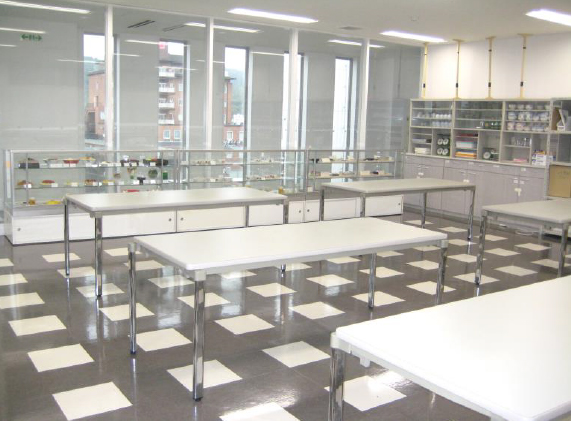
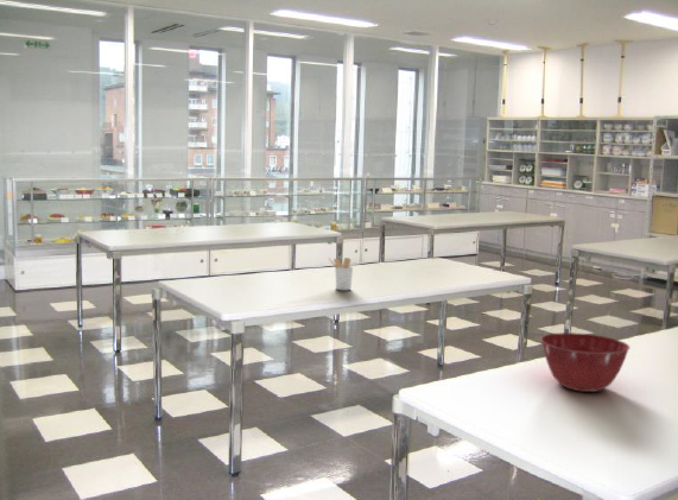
+ utensil holder [327,257,354,291]
+ mixing bowl [540,331,631,393]
